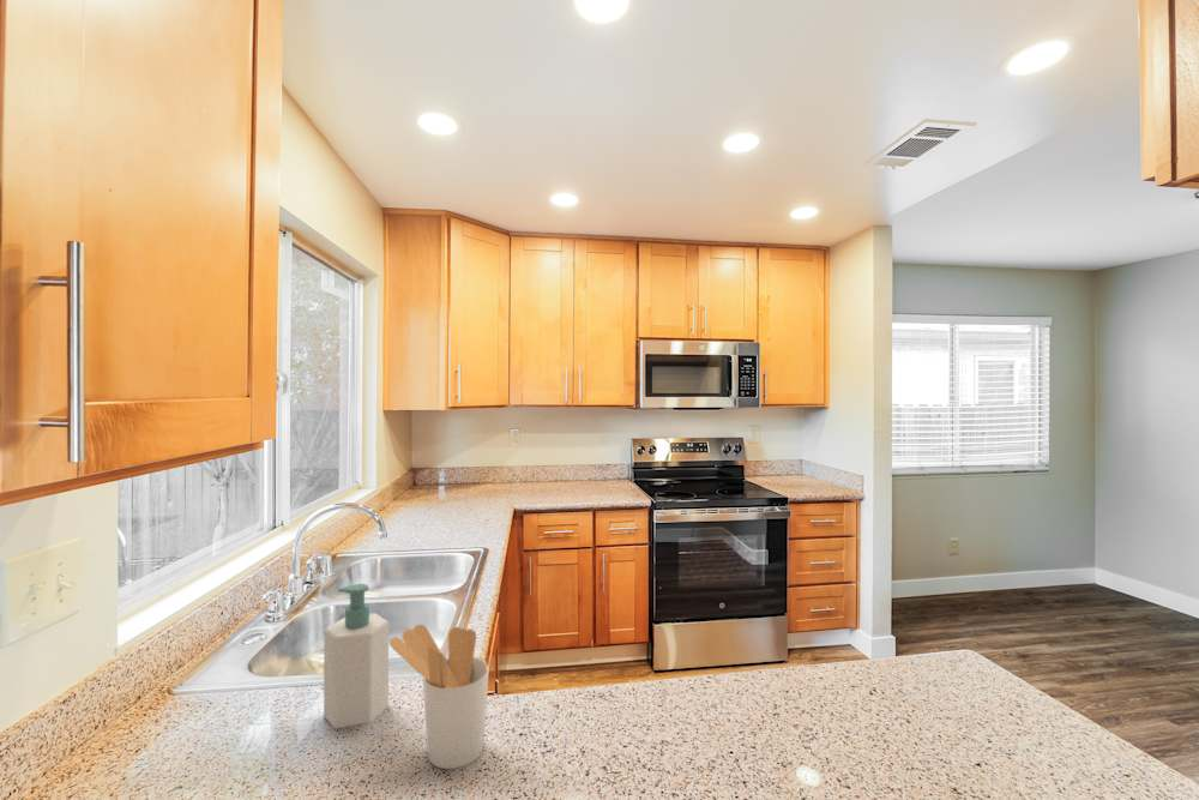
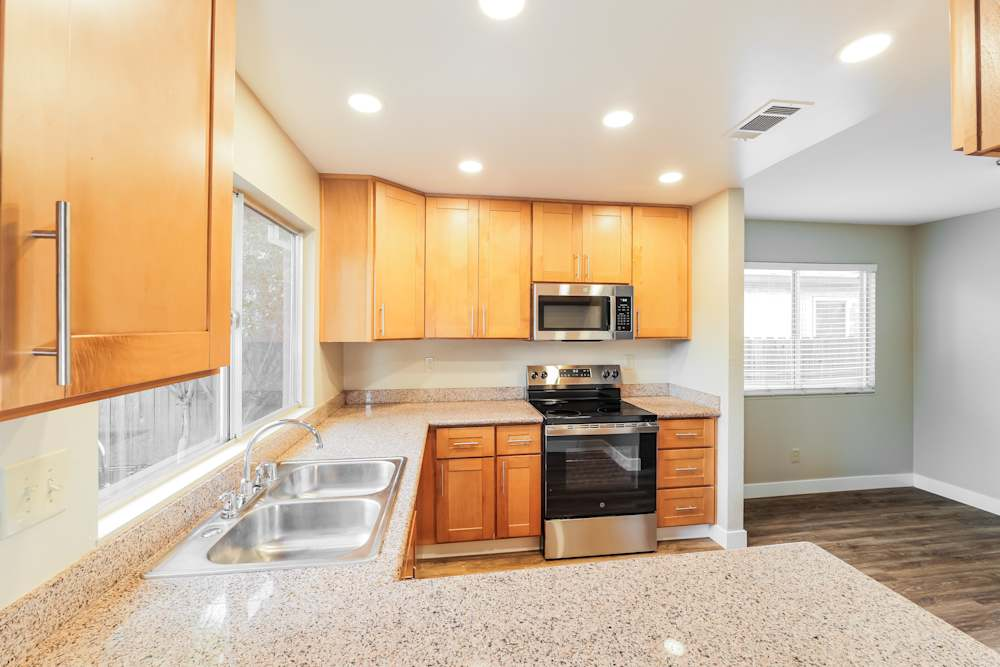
- soap bottle [323,583,390,729]
- utensil holder [388,624,490,770]
